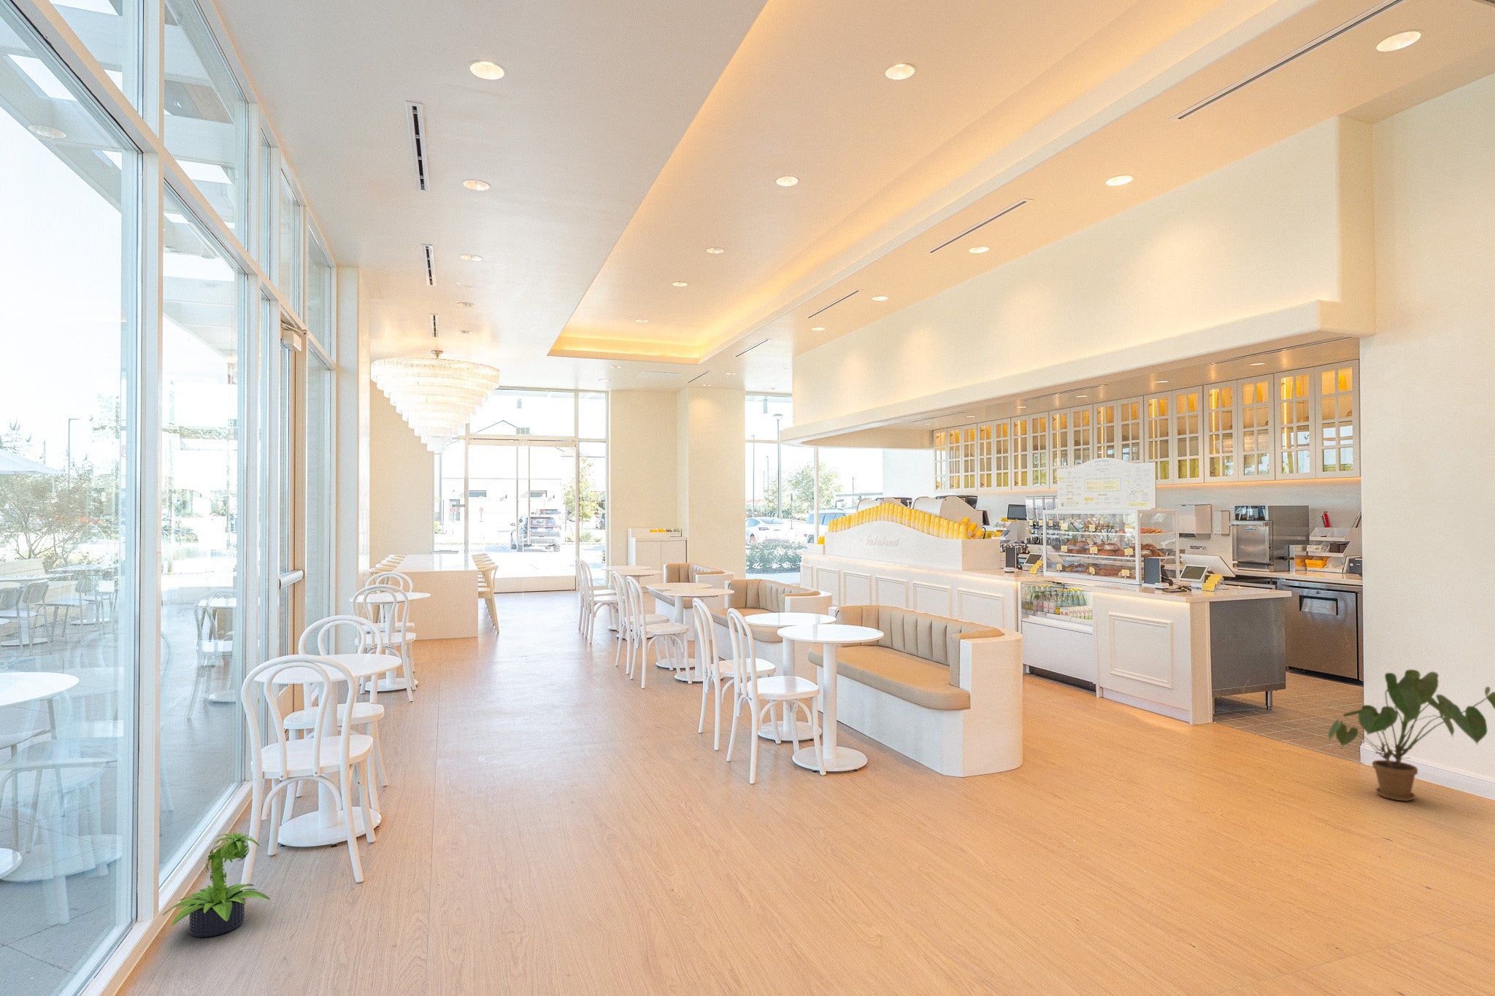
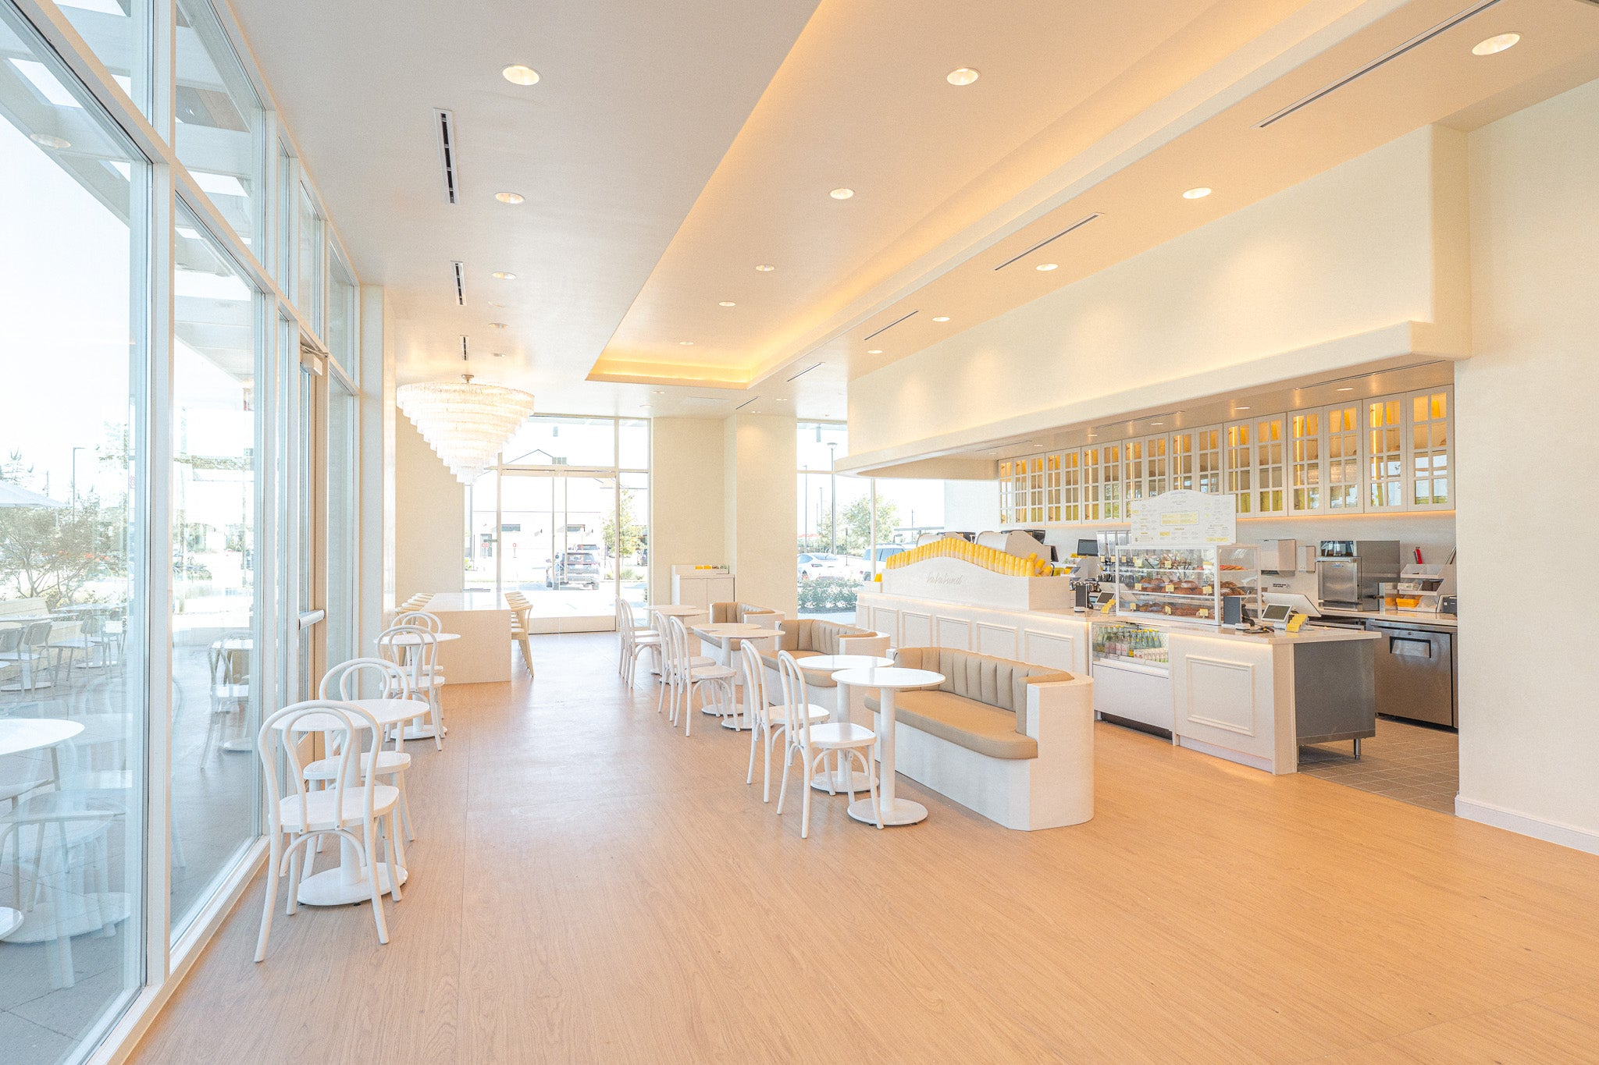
- potted plant [162,831,271,937]
- house plant [1327,668,1495,801]
